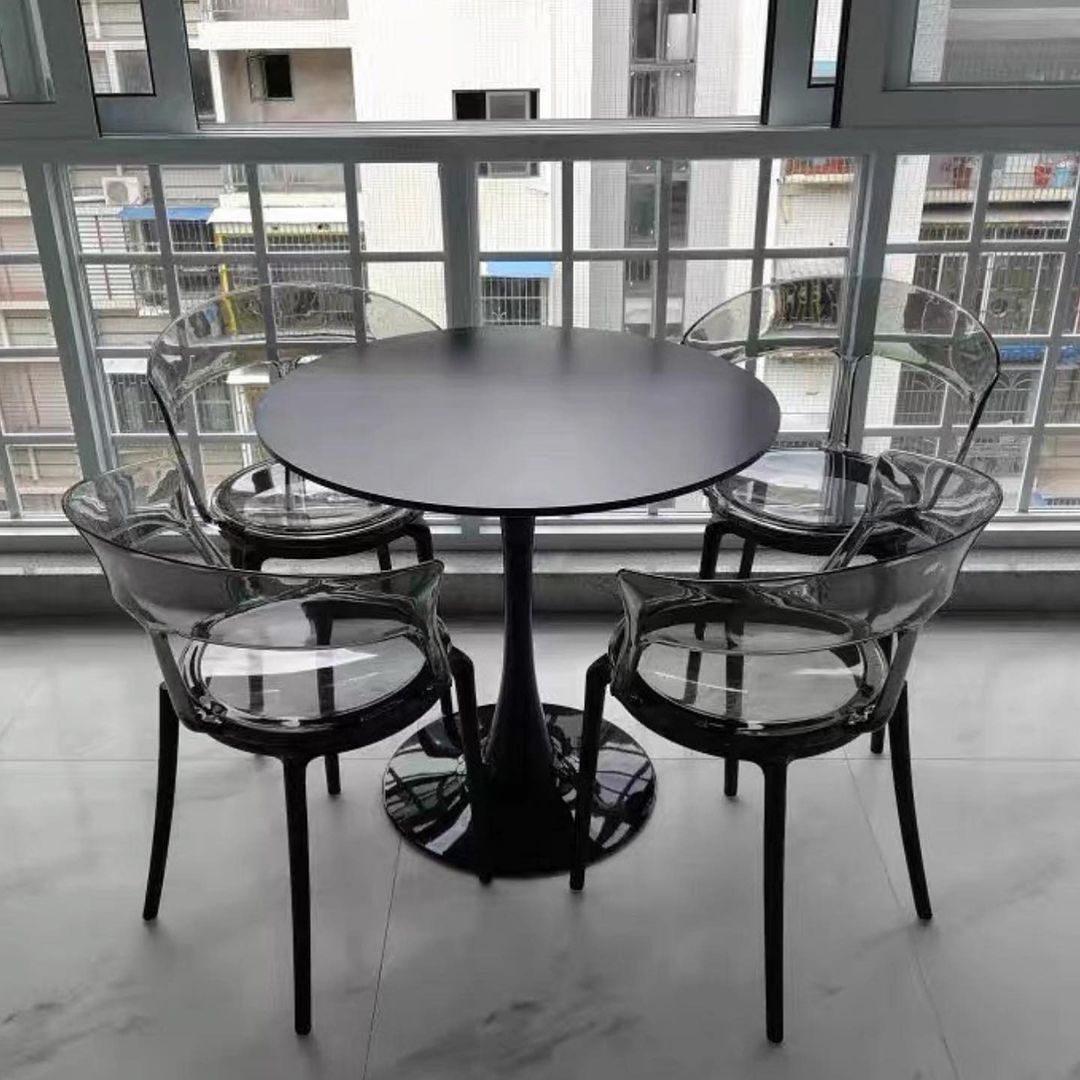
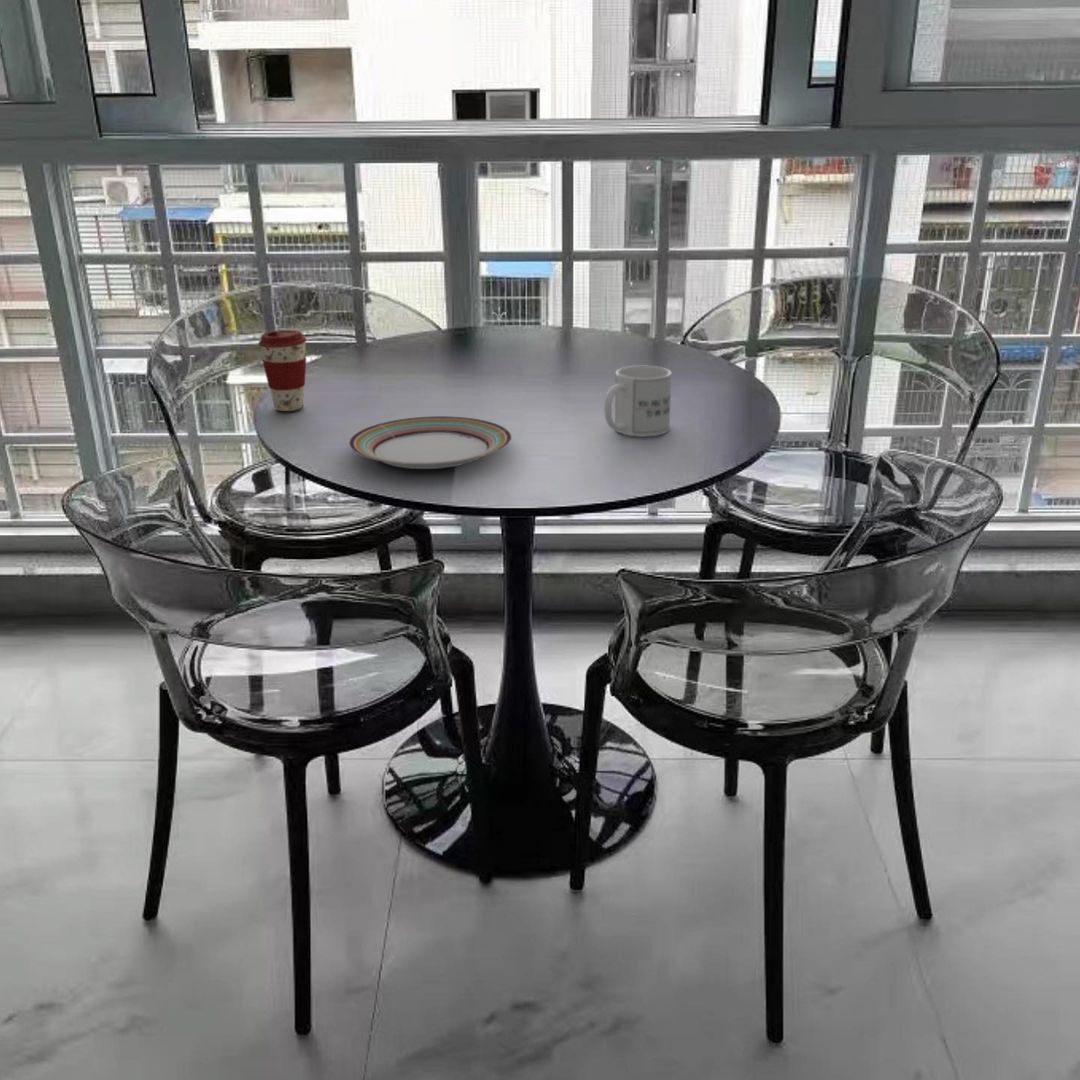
+ mug [603,365,672,437]
+ coffee cup [257,329,308,412]
+ plate [348,415,513,470]
